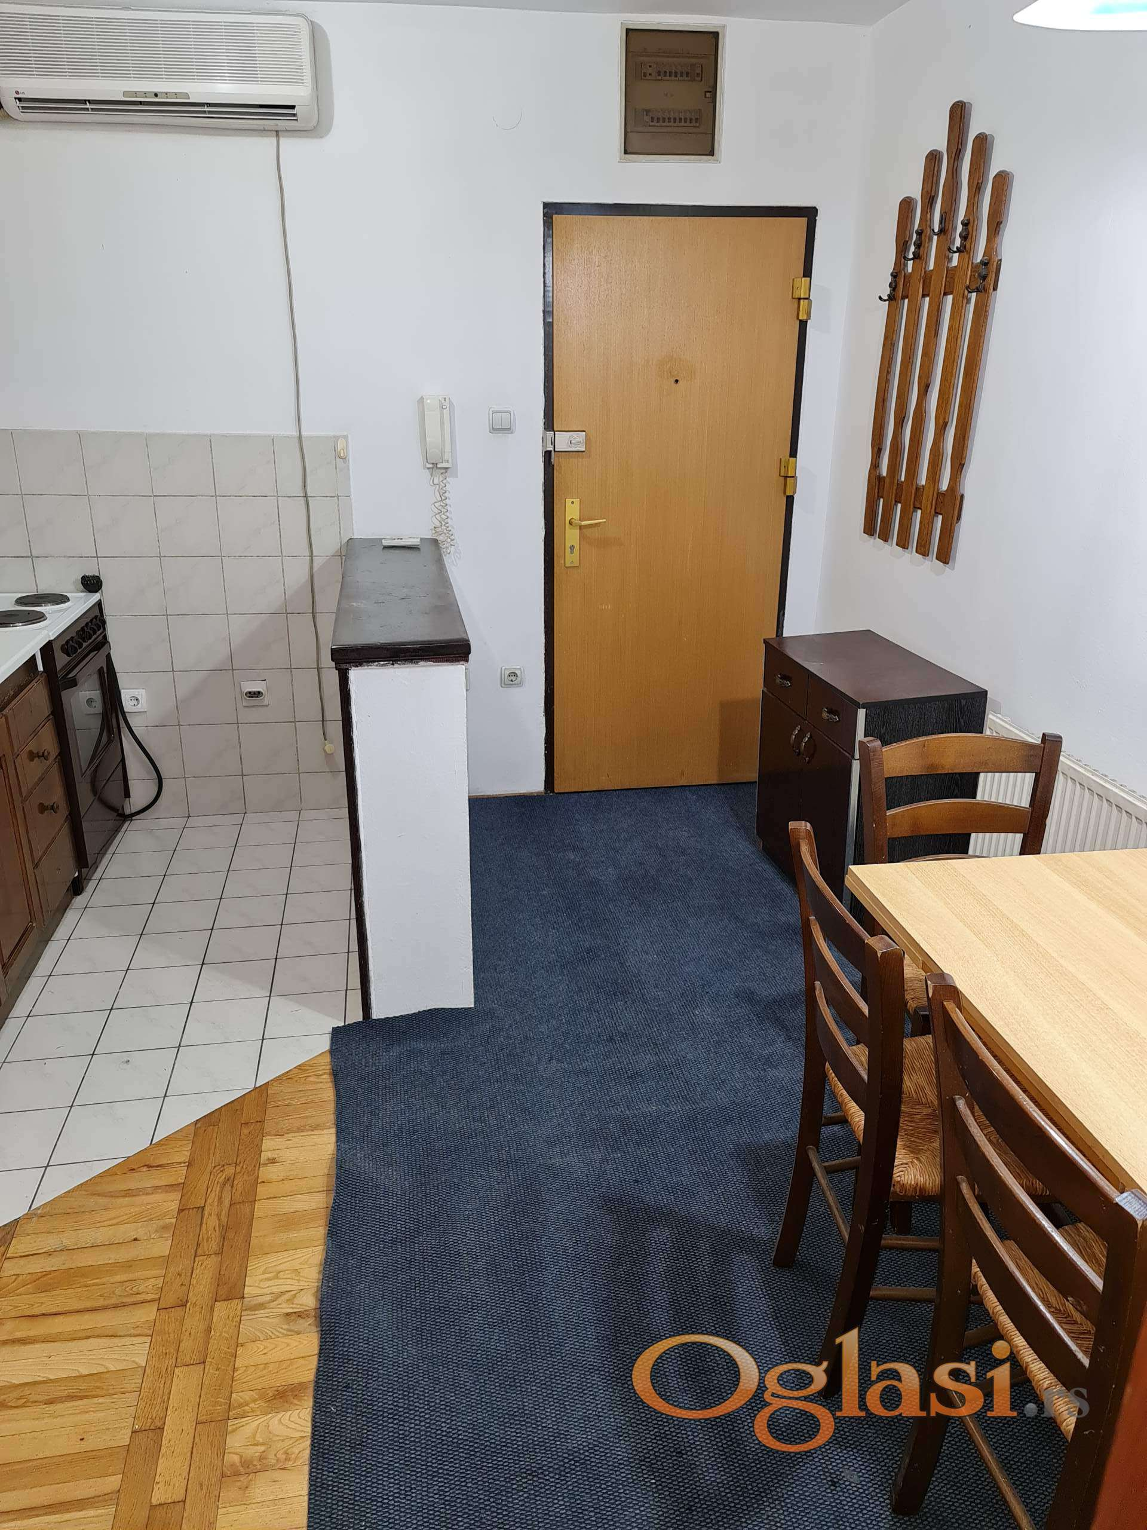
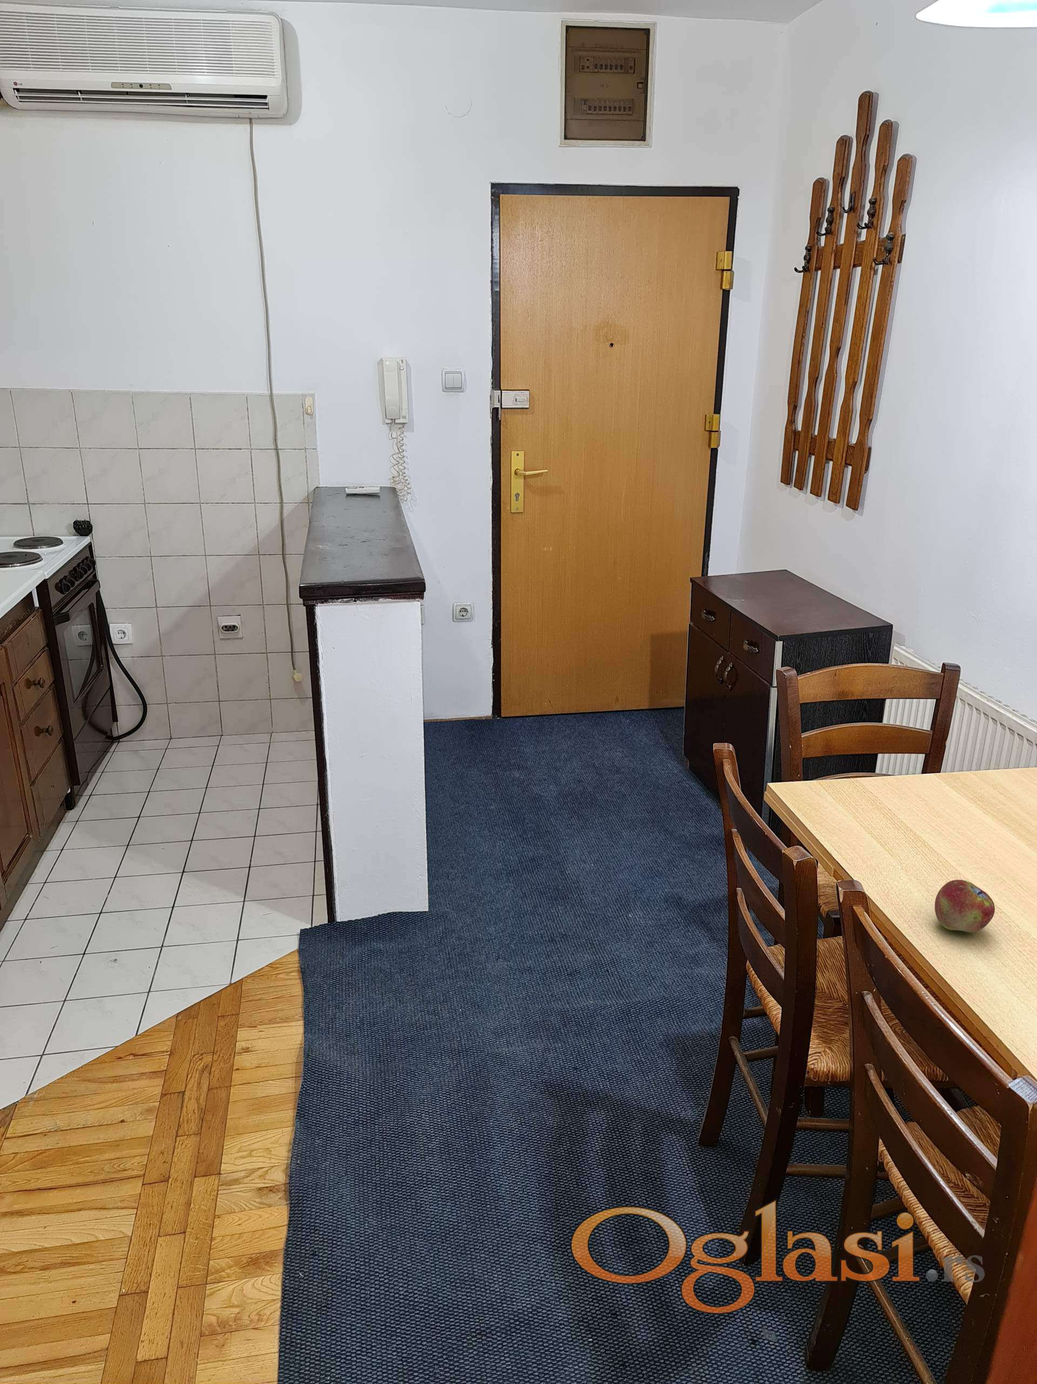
+ fruit [935,879,996,933]
